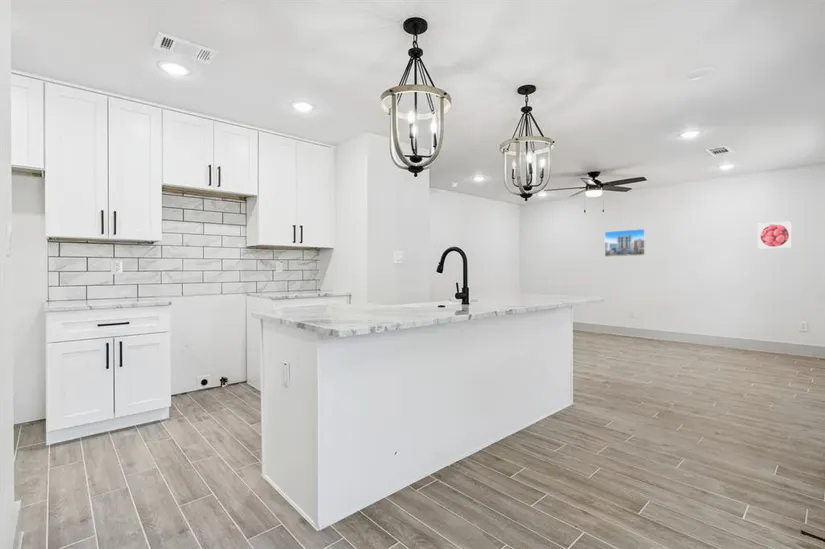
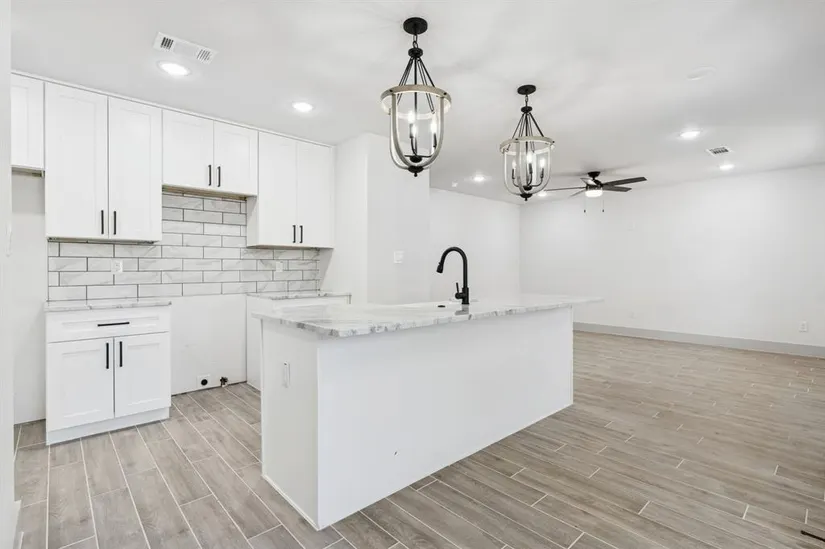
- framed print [757,220,792,250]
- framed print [604,228,646,258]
